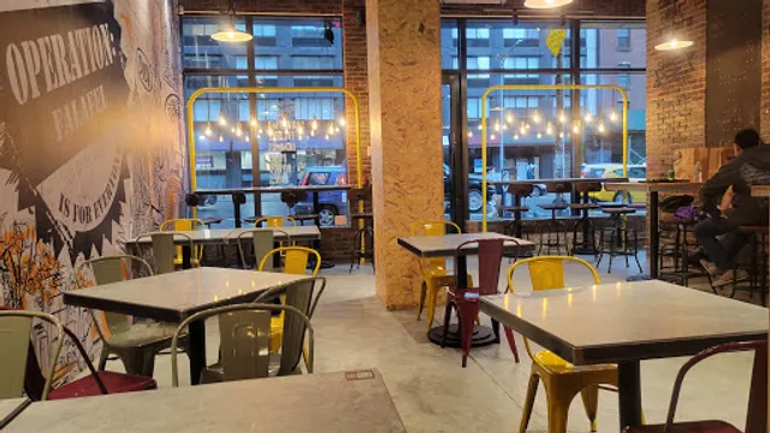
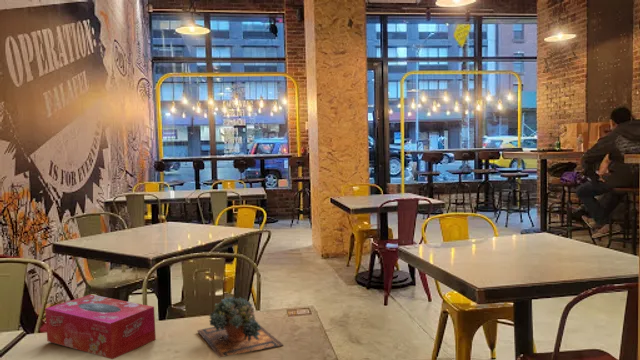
+ tissue box [44,293,157,360]
+ succulent plant [196,296,284,358]
